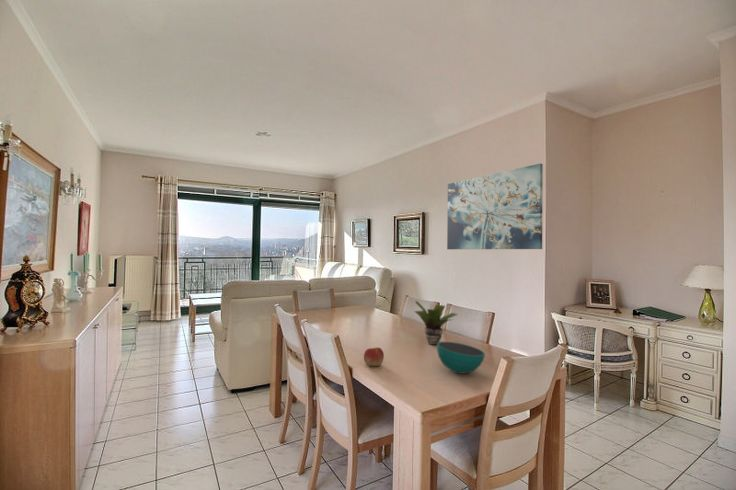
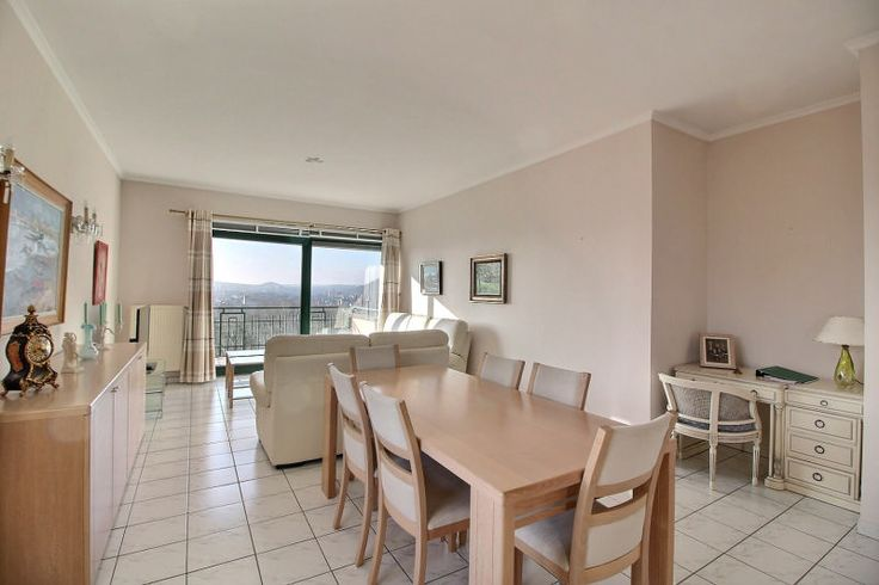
- potted plant [413,300,459,346]
- bowl [436,341,486,374]
- apple [363,346,385,367]
- wall art [446,163,544,250]
